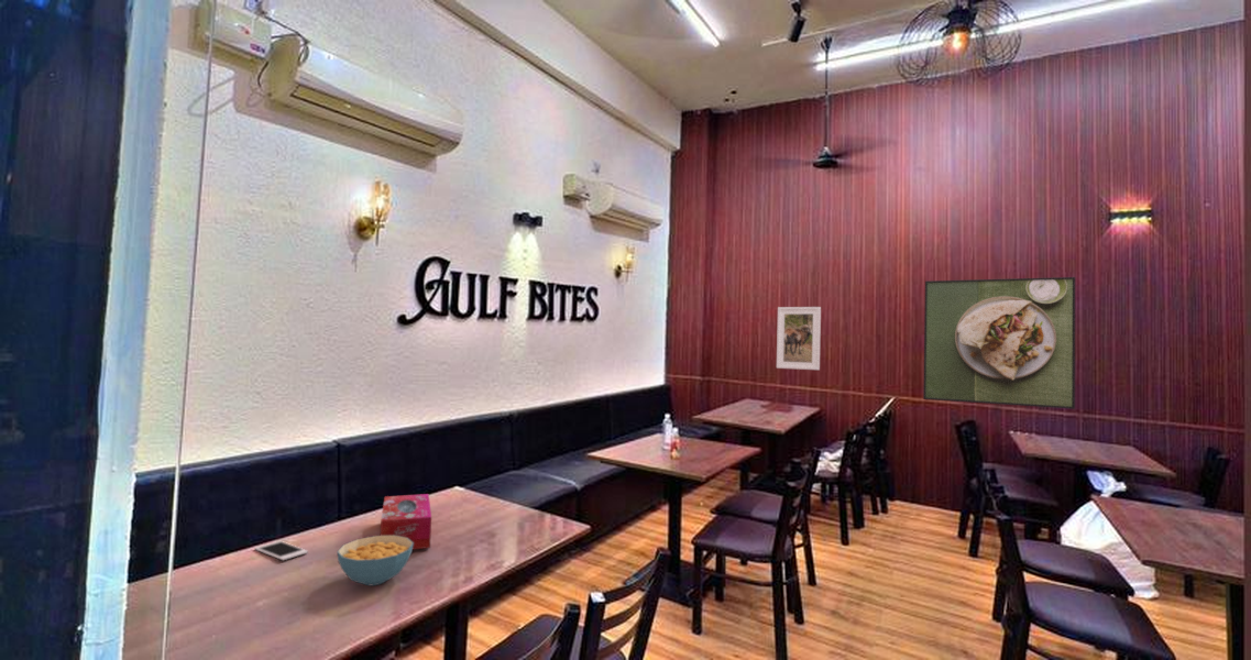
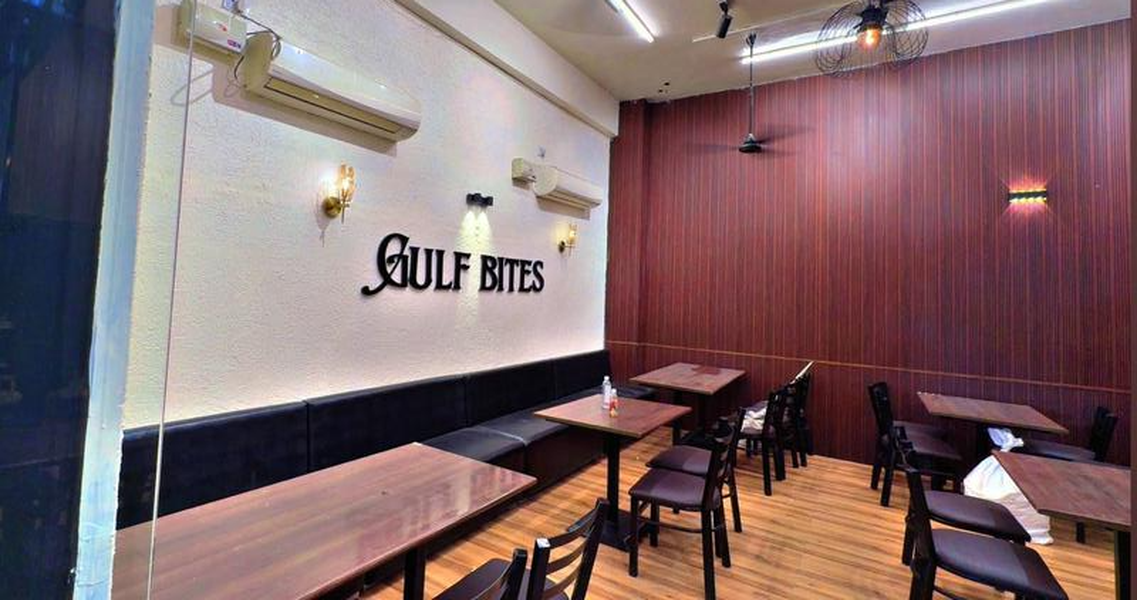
- cereal bowl [337,535,414,586]
- tissue box [380,493,432,550]
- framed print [922,276,1076,410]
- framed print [776,306,822,371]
- cell phone [254,540,309,561]
